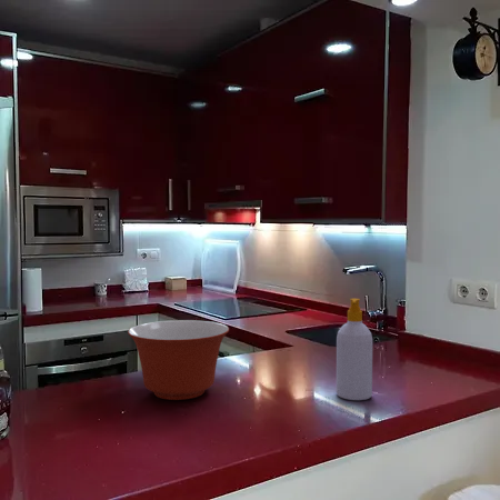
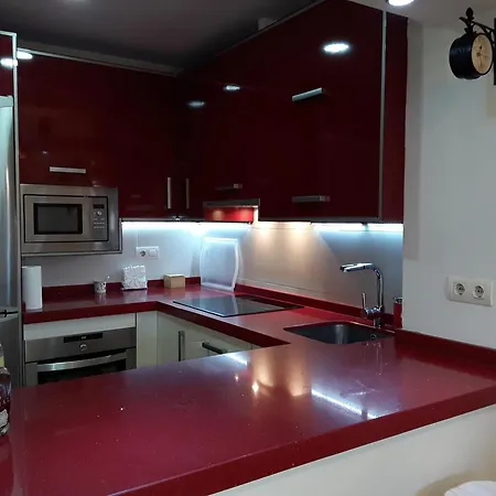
- soap bottle [336,298,373,401]
- mixing bowl [127,319,230,401]
